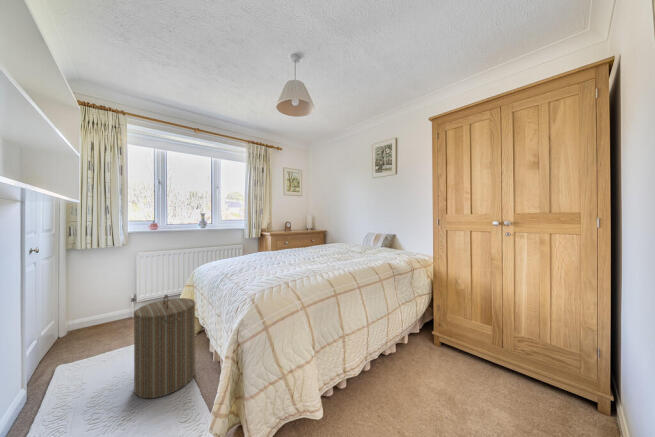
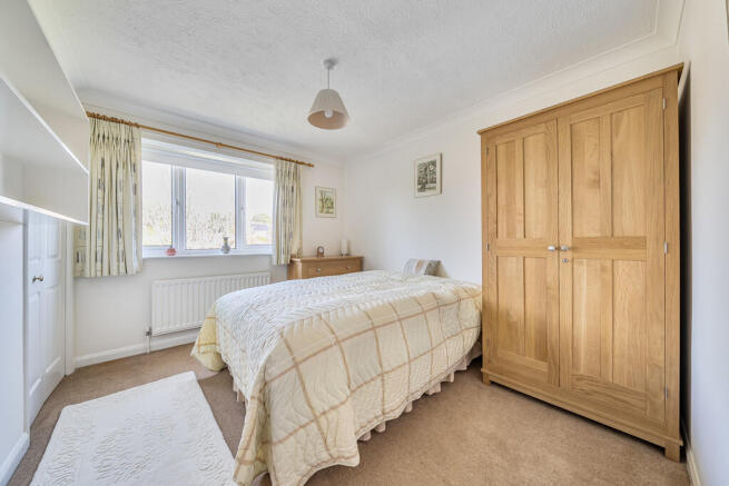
- laundry hamper [133,293,196,399]
